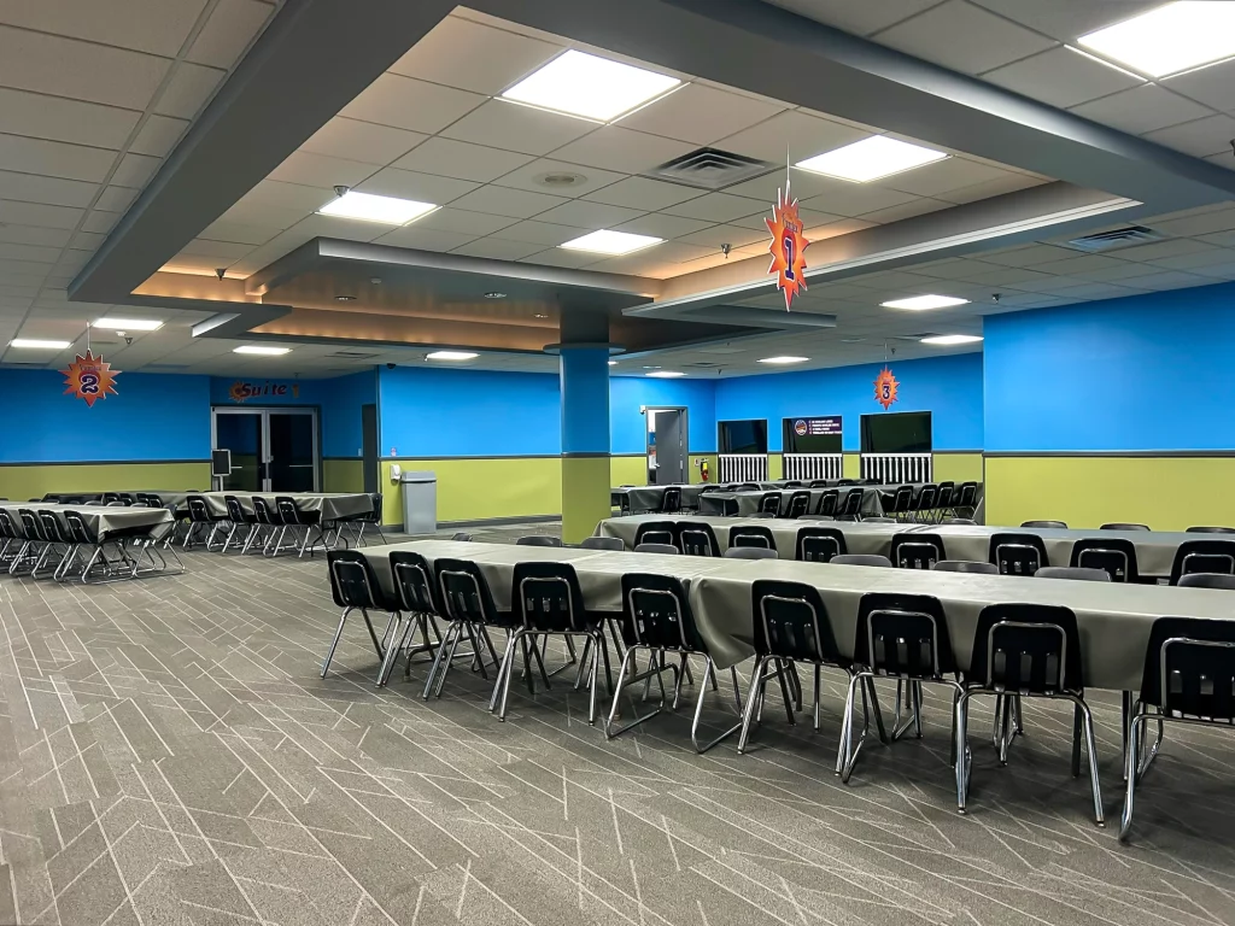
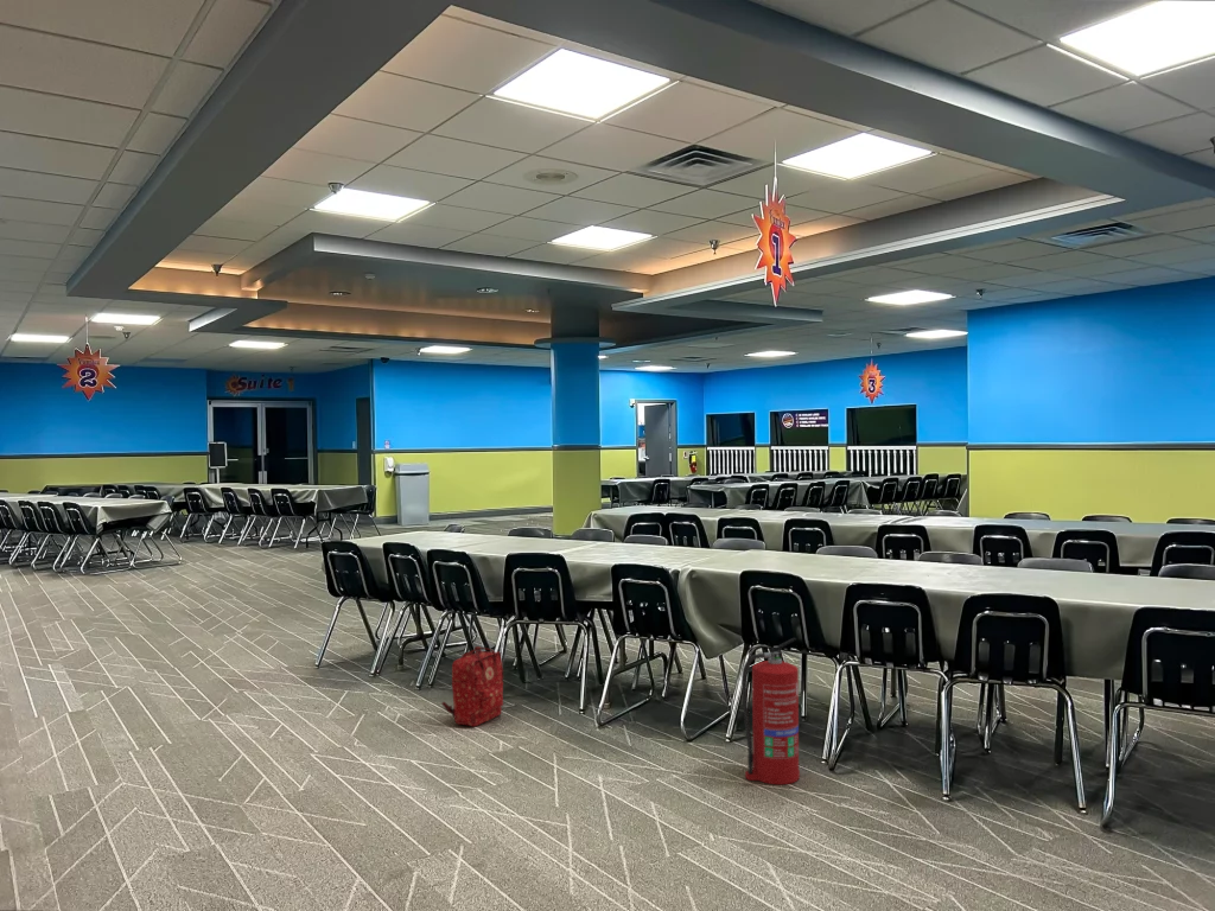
+ fire extinguisher [740,637,803,786]
+ backpack [440,645,504,727]
